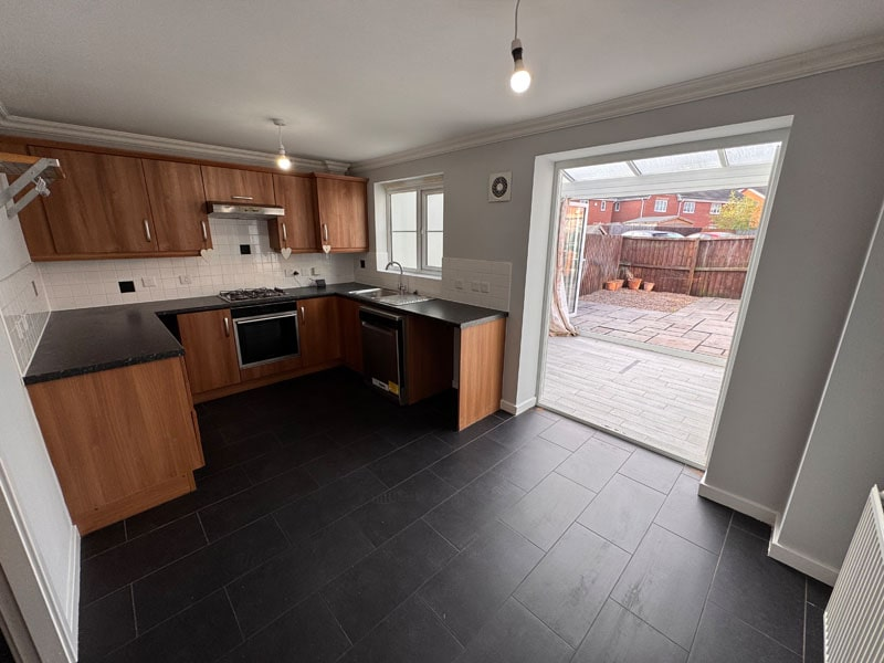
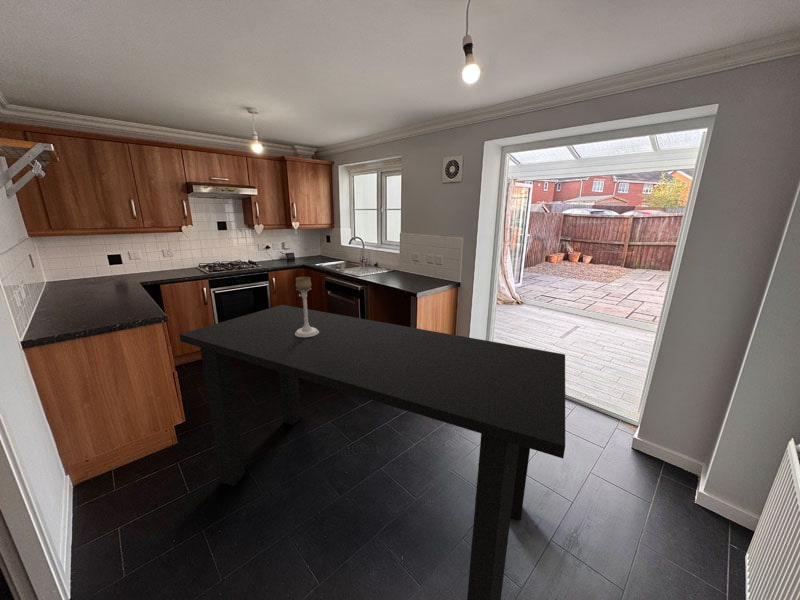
+ dining table [178,304,566,600]
+ candle holder [295,276,319,337]
